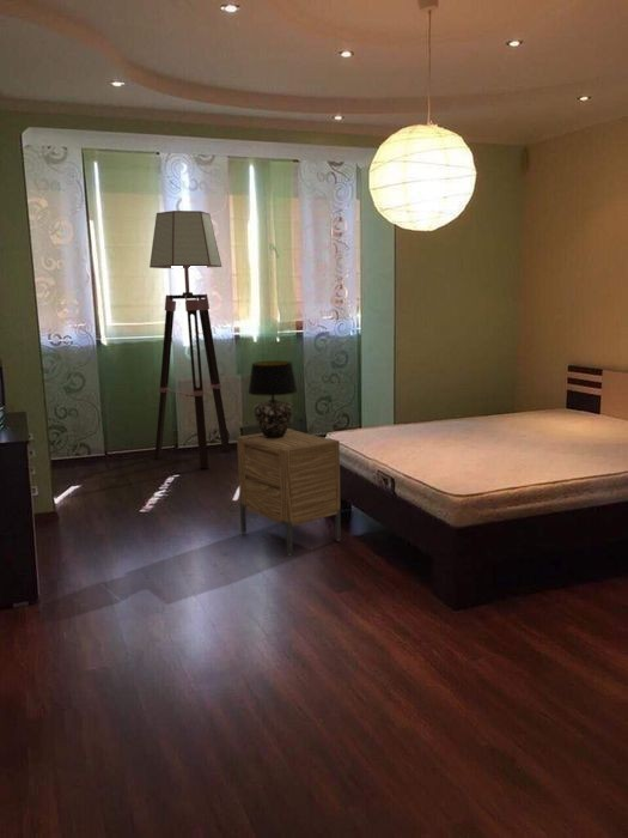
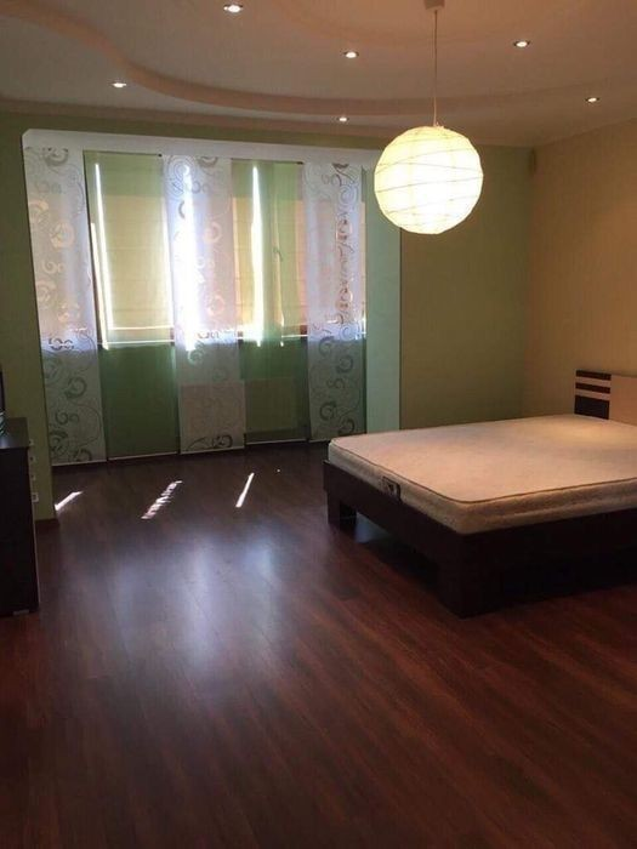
- nightstand [236,427,342,557]
- floor lamp [148,210,231,469]
- table lamp [248,360,299,438]
